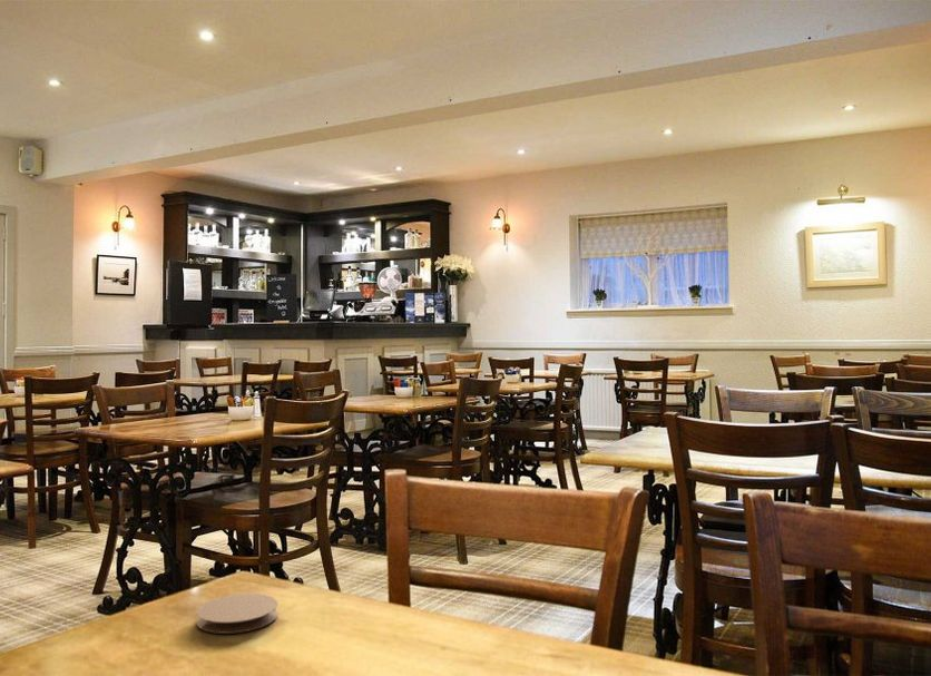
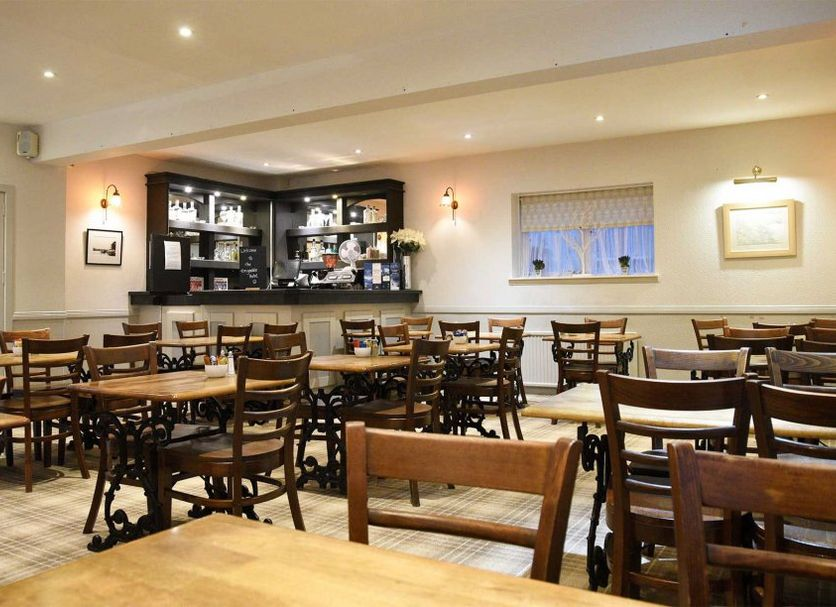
- coaster [196,592,278,635]
